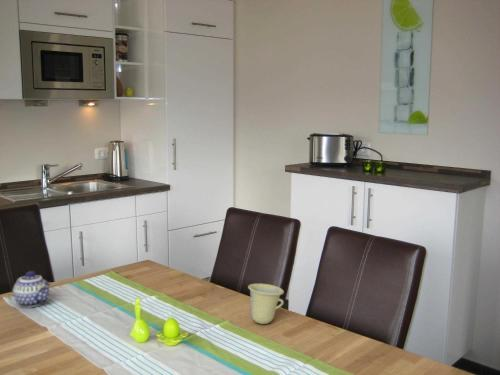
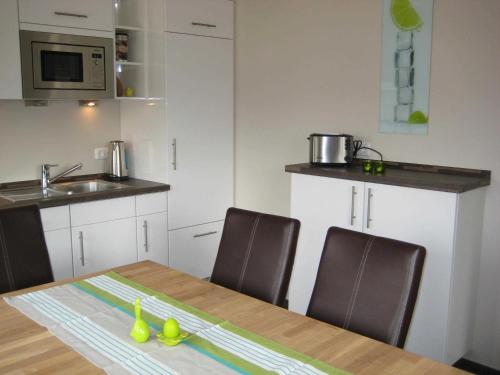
- cup [247,283,285,325]
- teapot [11,270,52,308]
